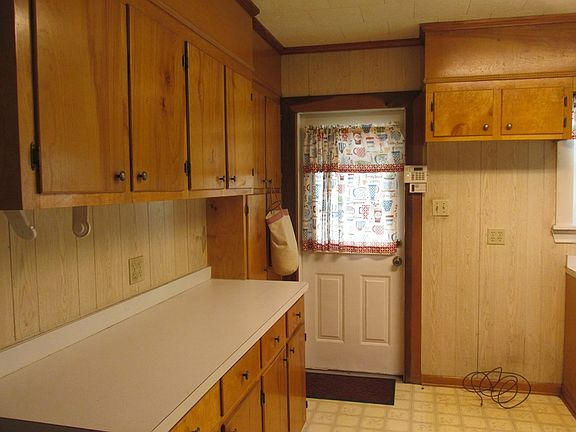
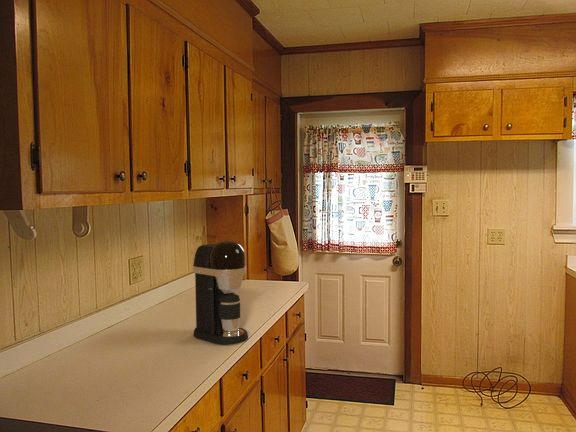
+ coffee maker [192,240,249,345]
